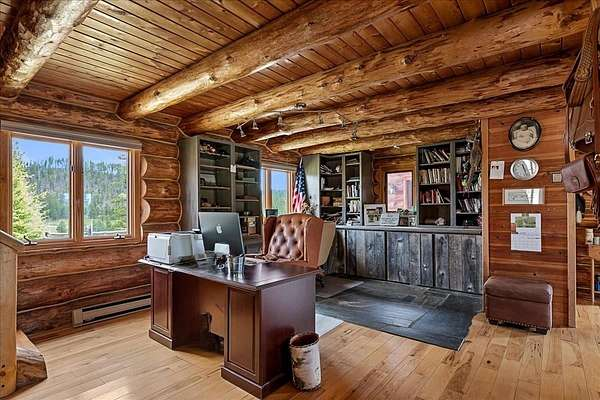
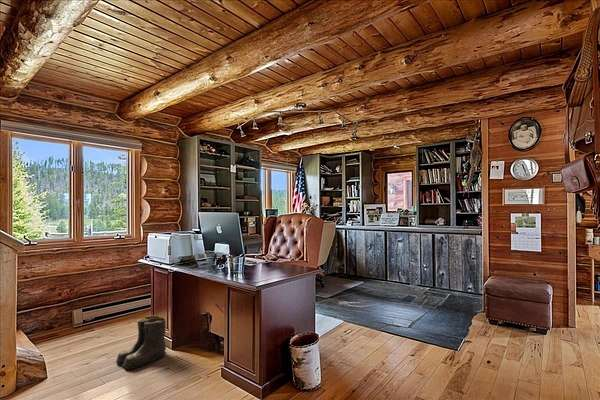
+ boots [115,315,168,370]
